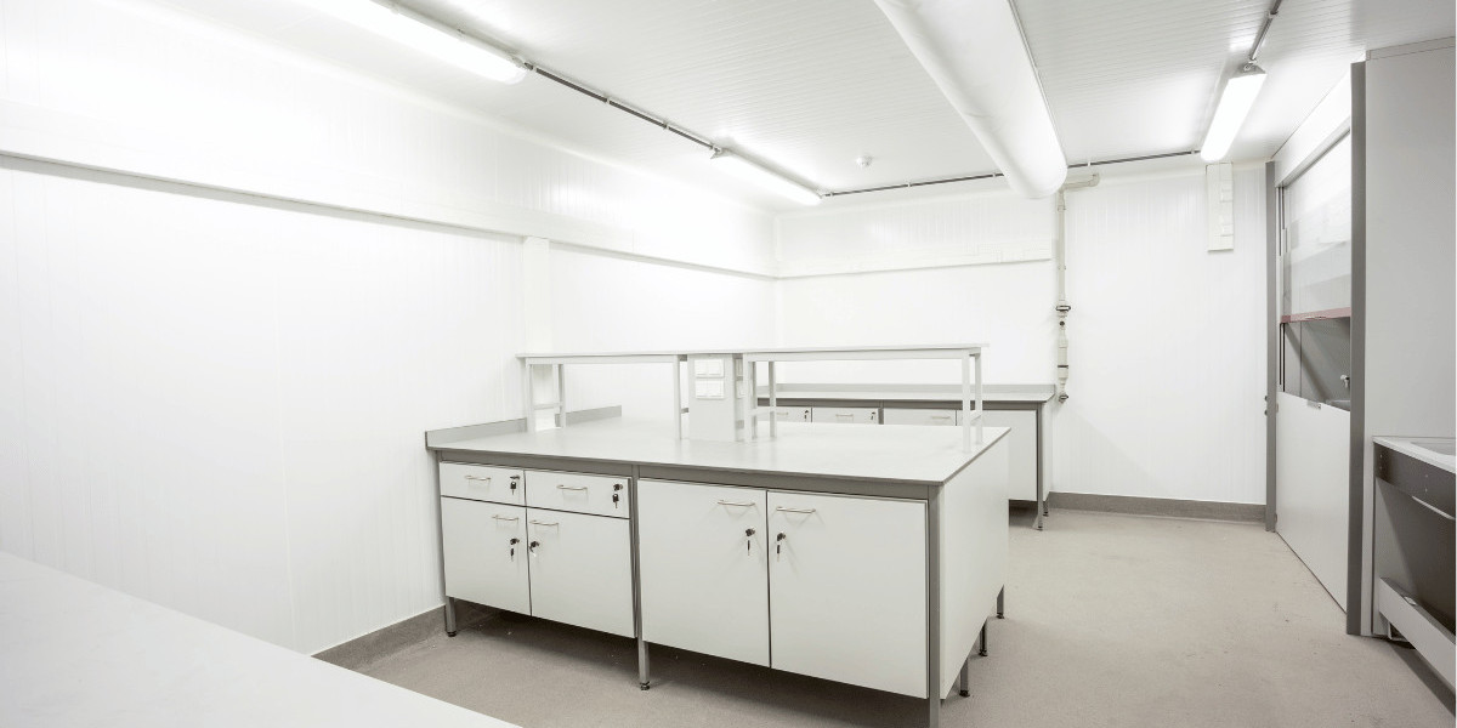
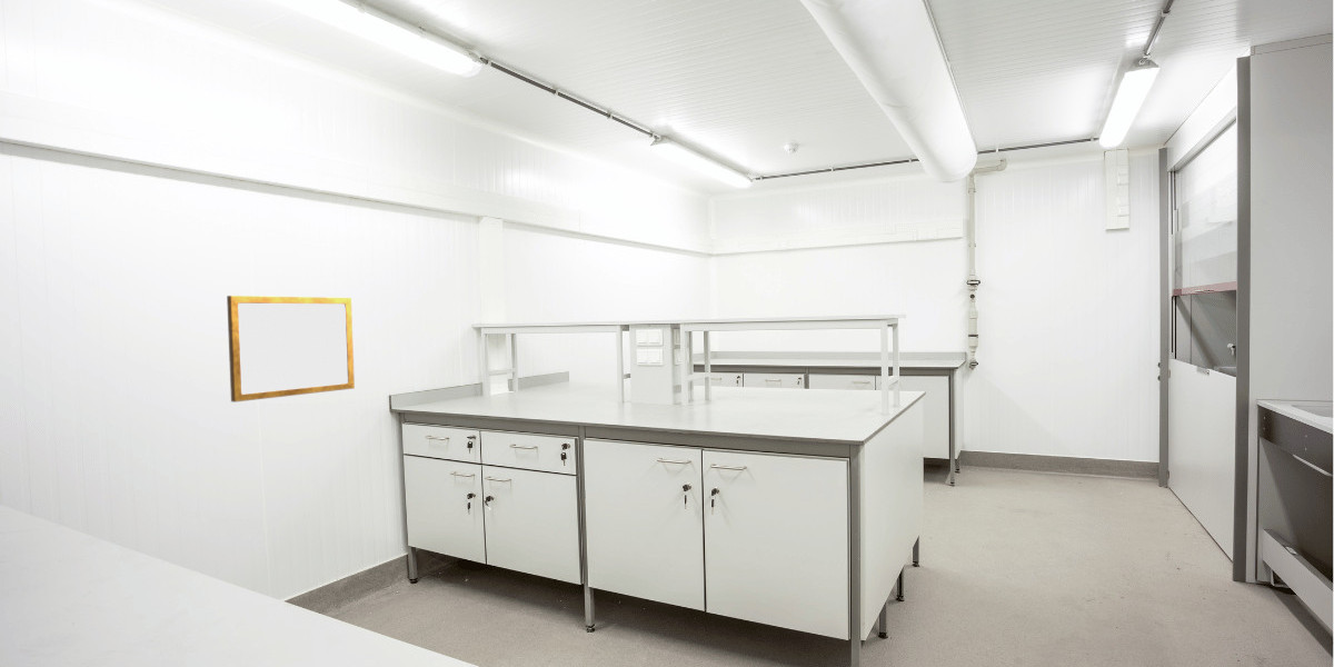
+ writing board [226,295,356,404]
